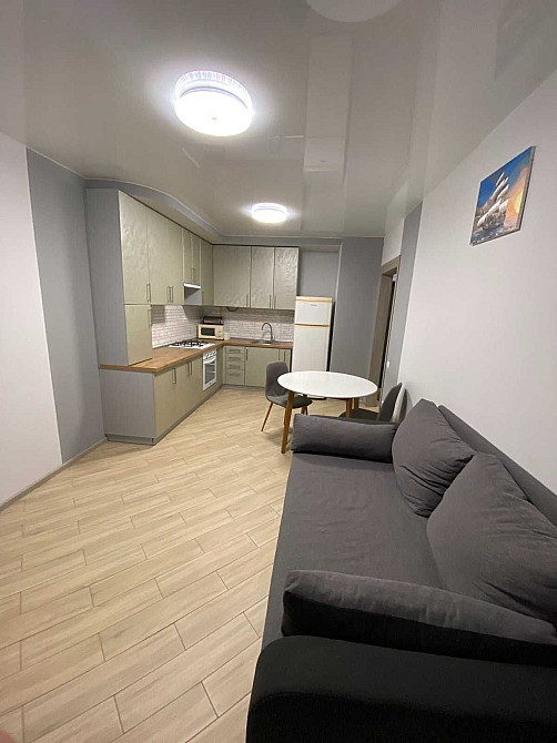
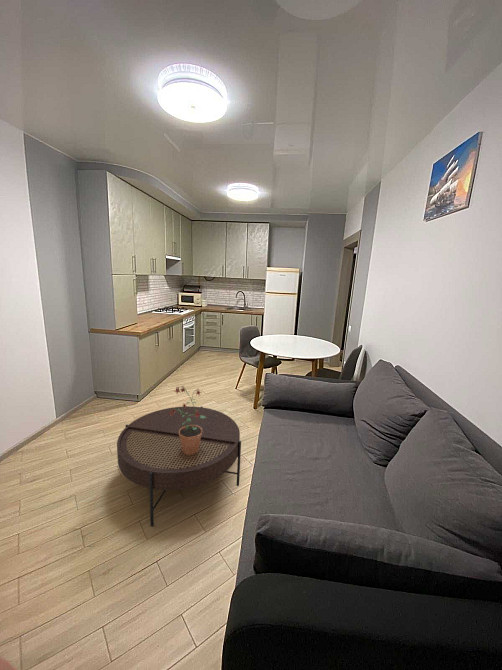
+ coffee table [116,405,242,527]
+ potted plant [170,385,206,455]
